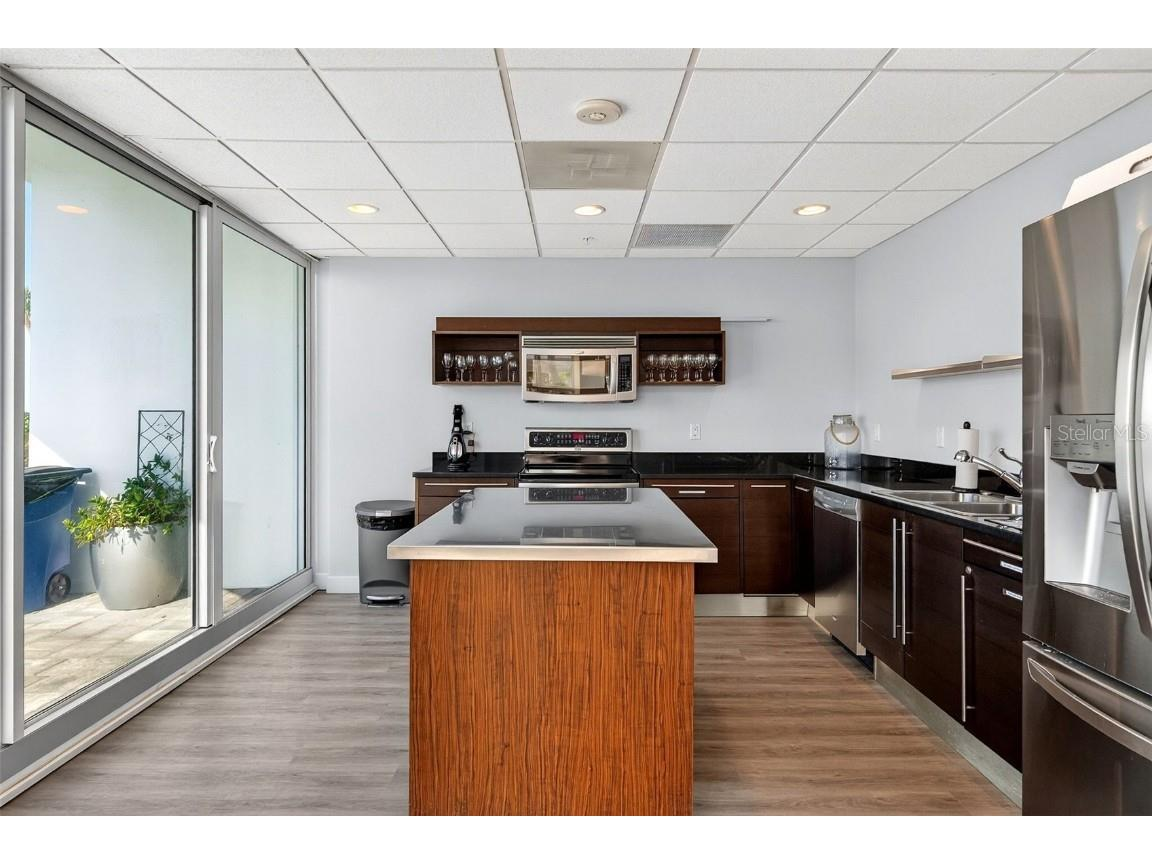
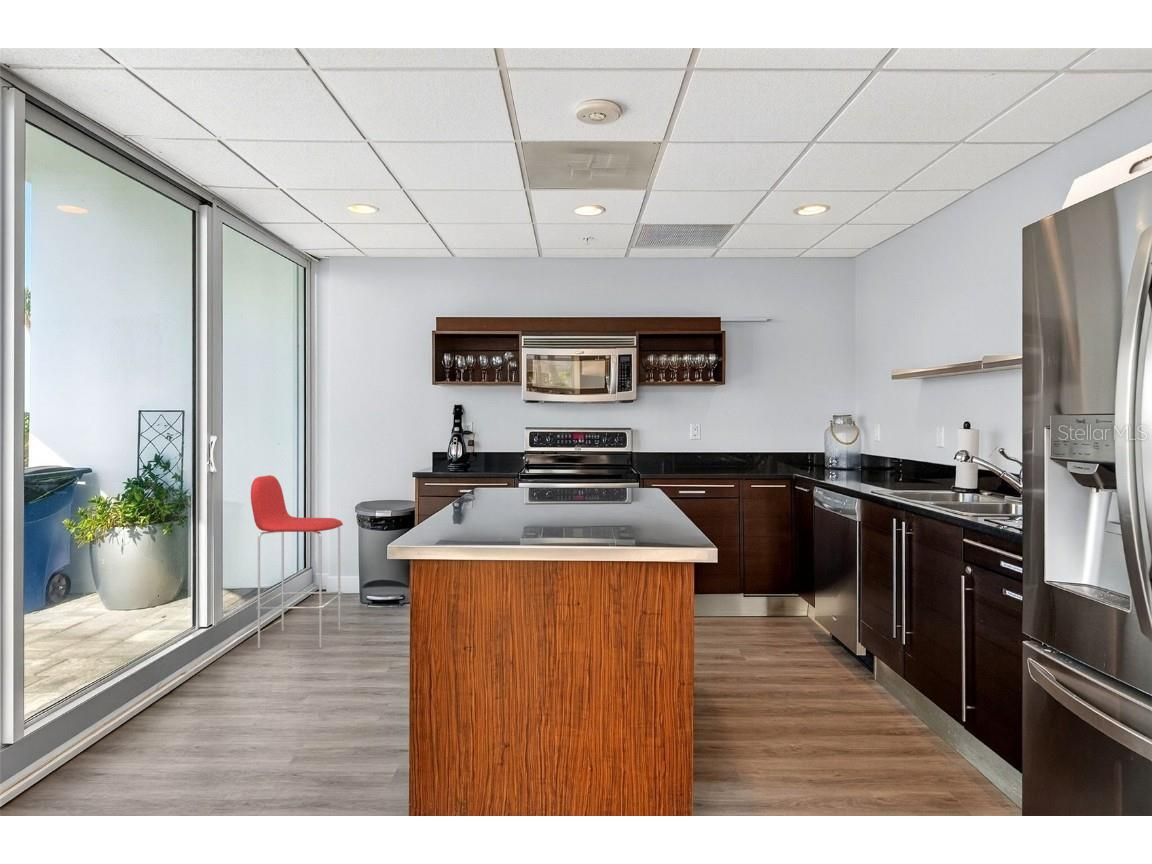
+ bar stool [250,474,344,649]
